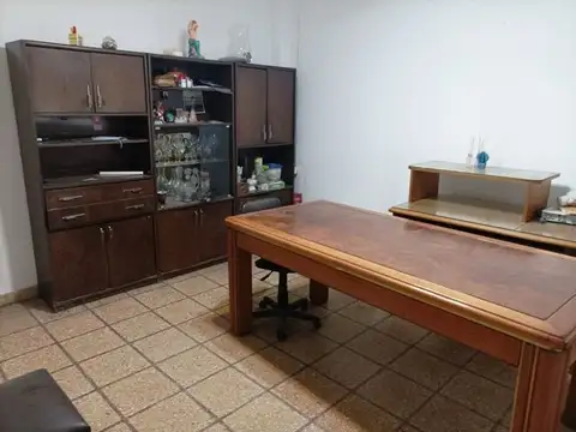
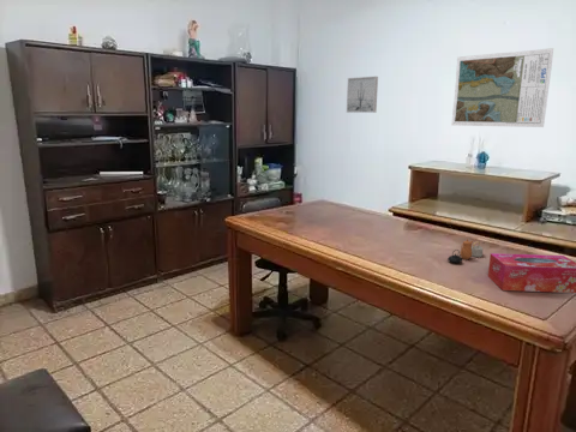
+ map [450,47,554,128]
+ teapot [446,238,484,264]
+ tissue box [487,252,576,294]
+ wall art [346,76,379,114]
